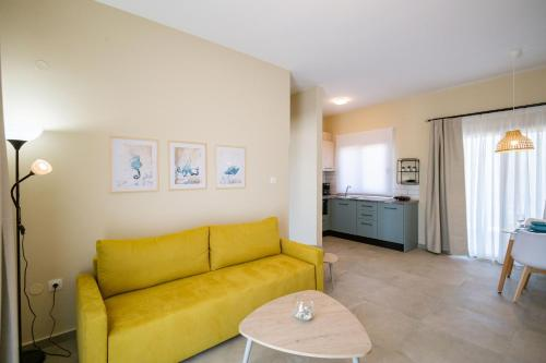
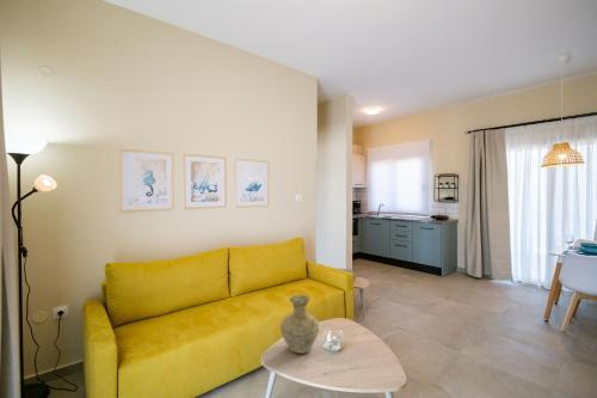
+ vase [279,294,320,355]
